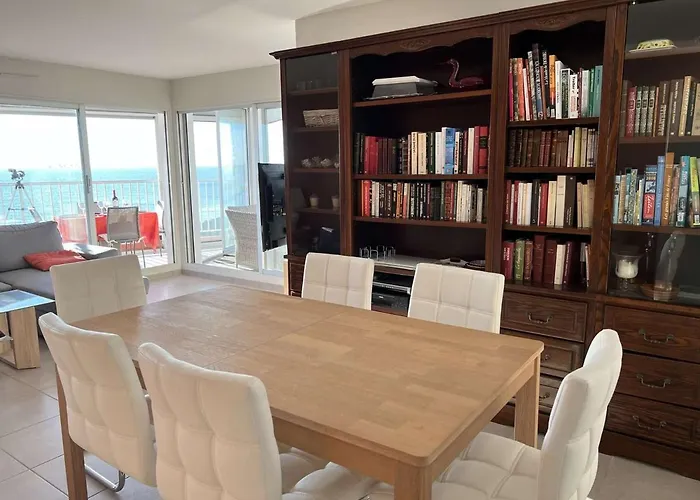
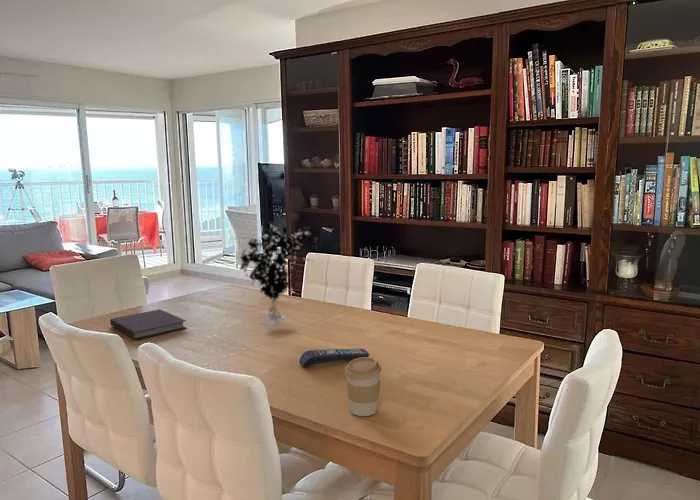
+ coffee cup [344,357,382,417]
+ notebook [109,308,187,340]
+ plant [239,223,314,327]
+ remote control [298,348,370,368]
